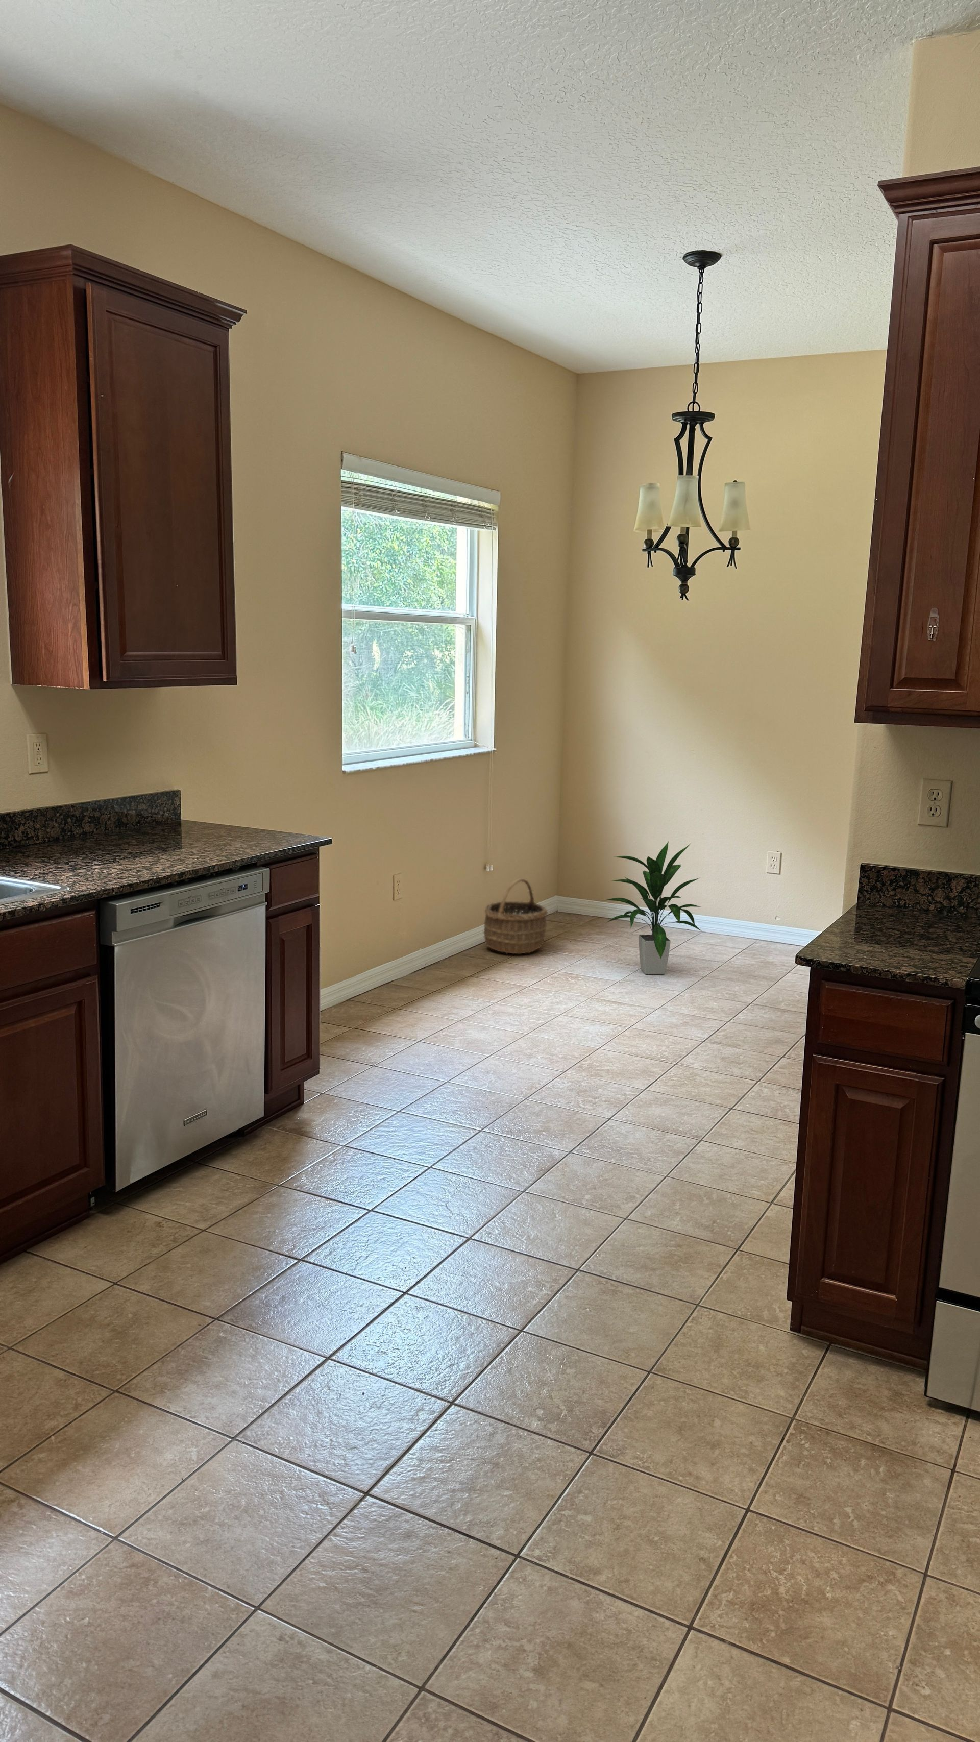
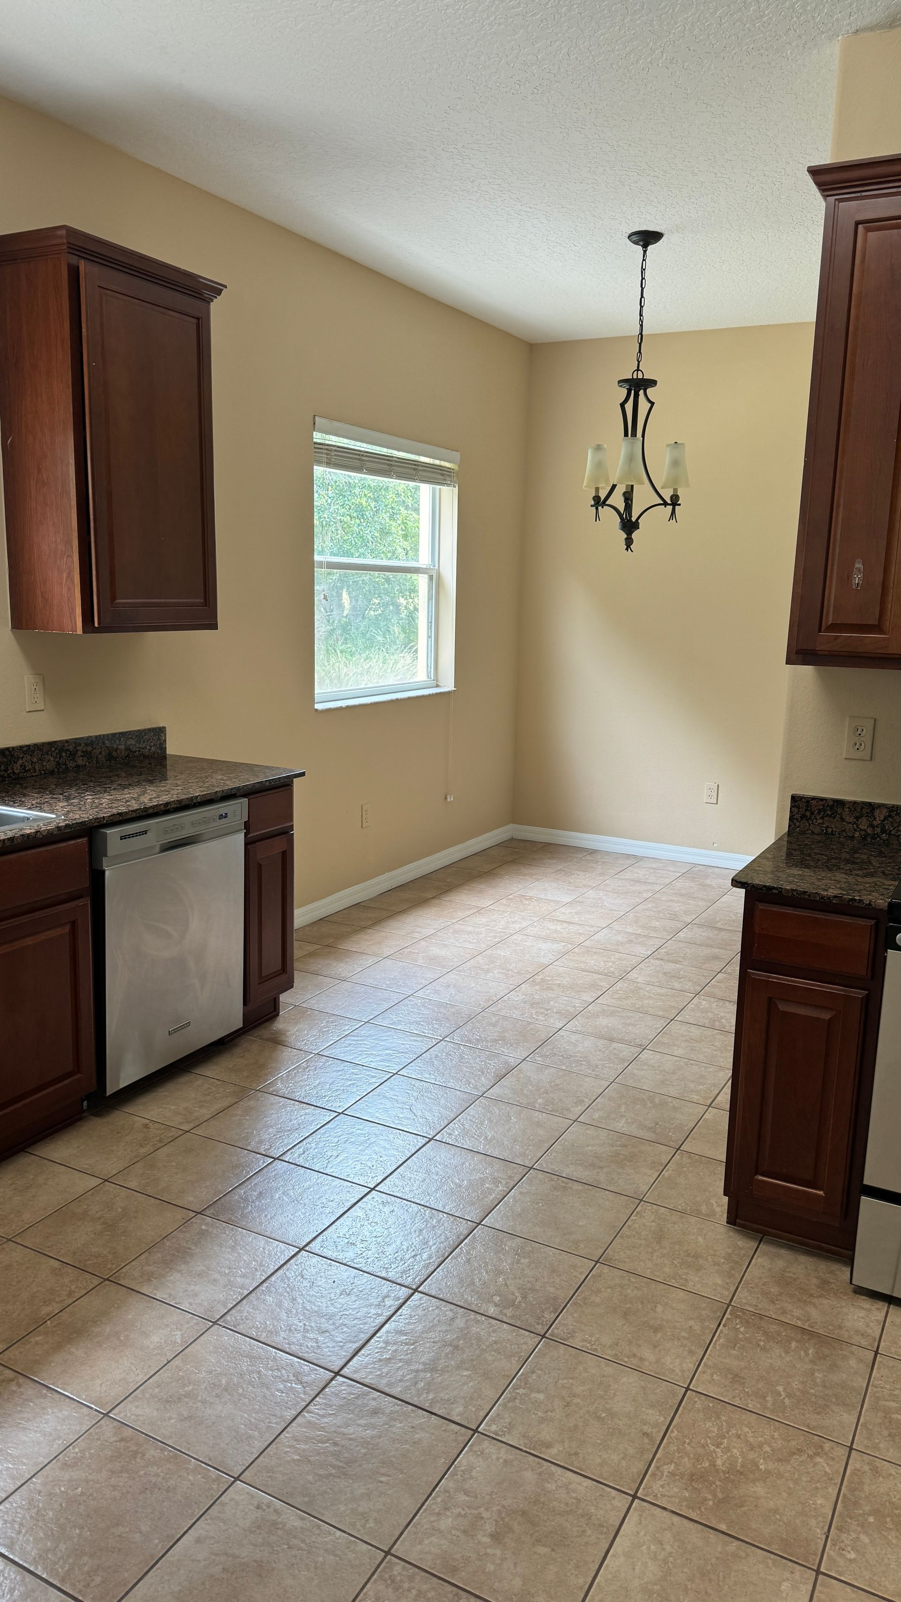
- wicker basket [483,878,548,955]
- indoor plant [601,841,702,975]
